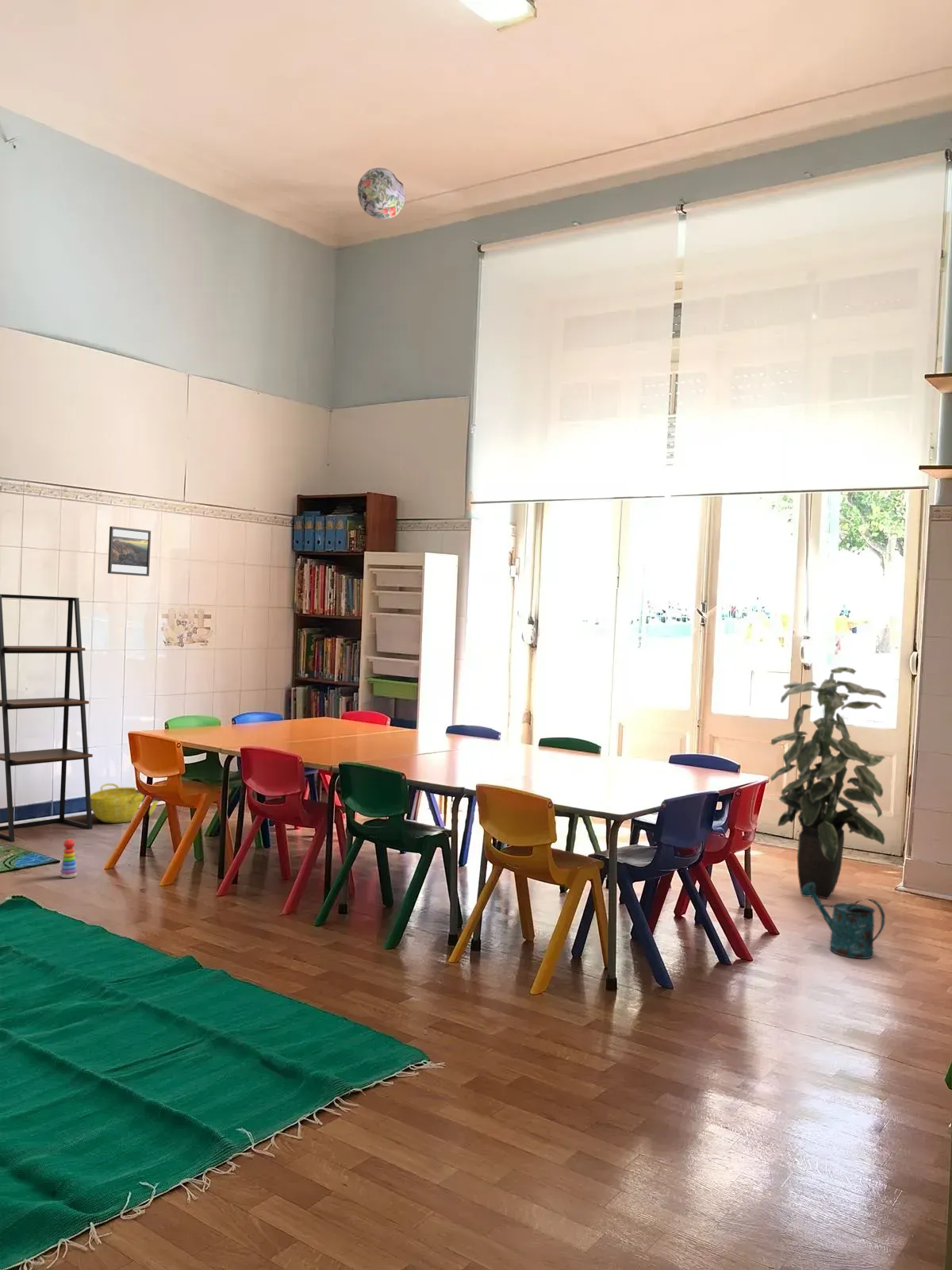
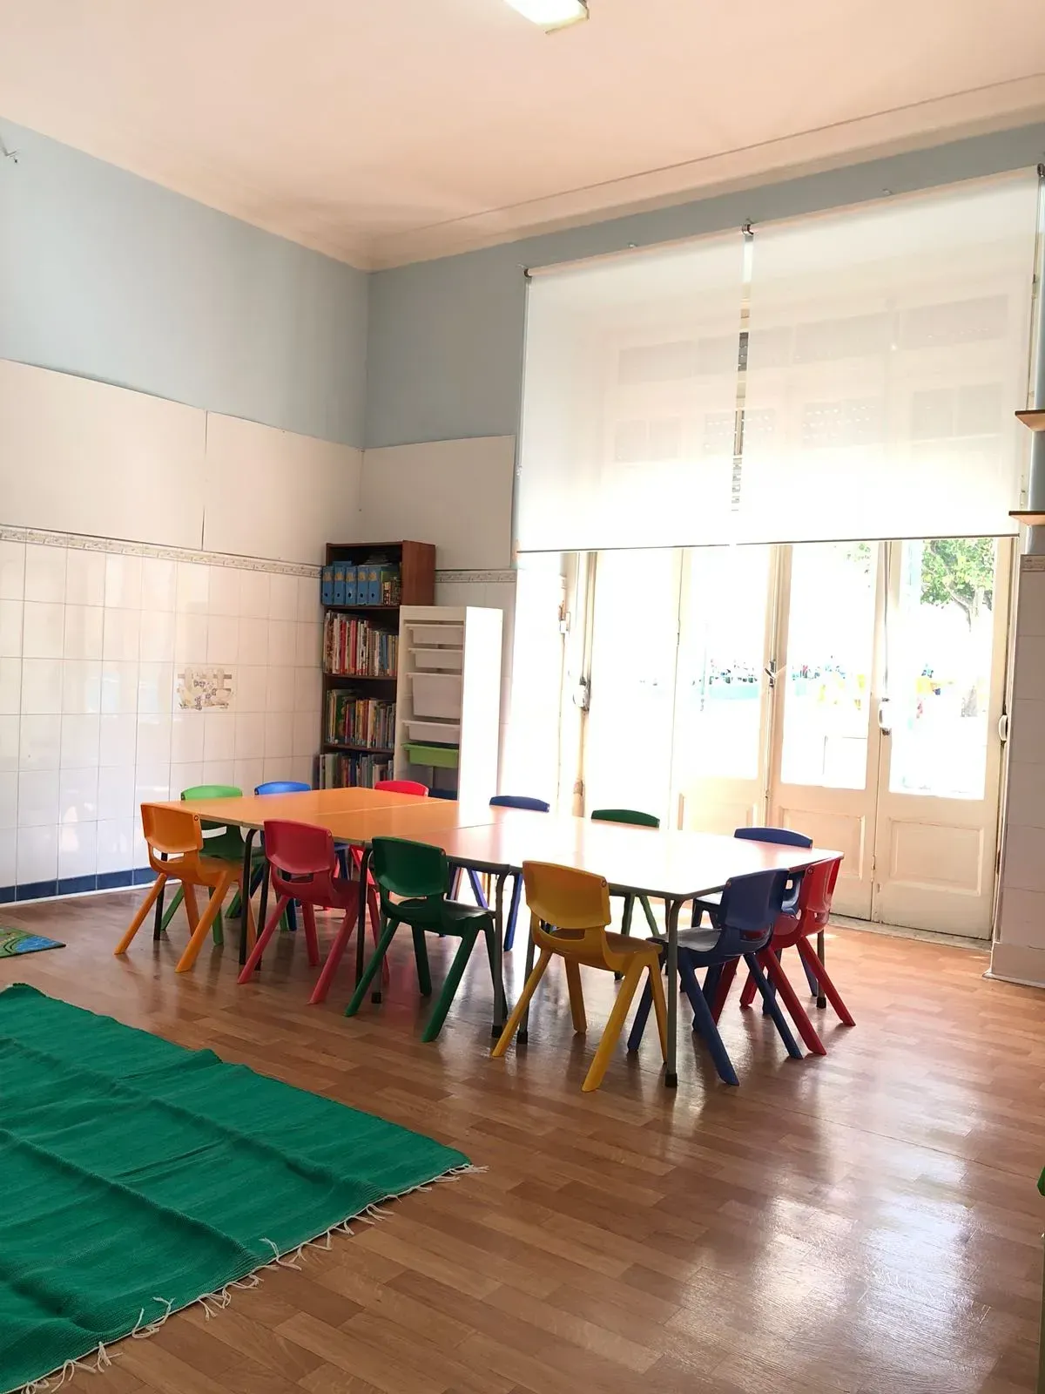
- stacking toy [59,838,78,879]
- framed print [107,525,152,577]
- paper lantern [357,167,405,221]
- indoor plant [770,666,887,899]
- watering can [800,883,885,960]
- shelving unit [0,594,94,843]
- basket [90,783,159,824]
